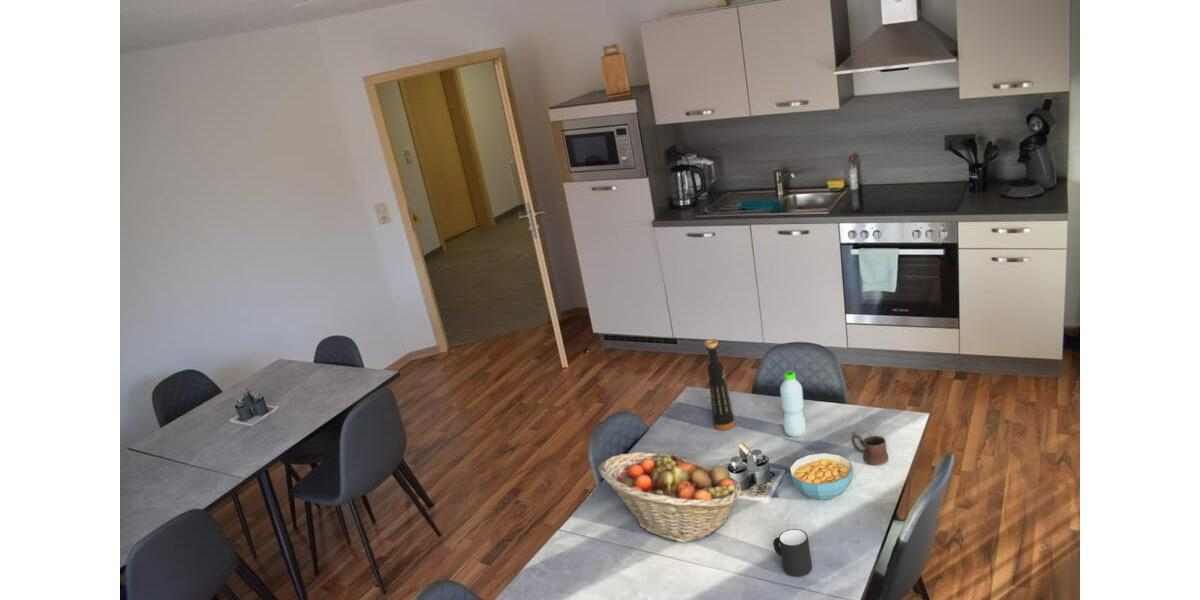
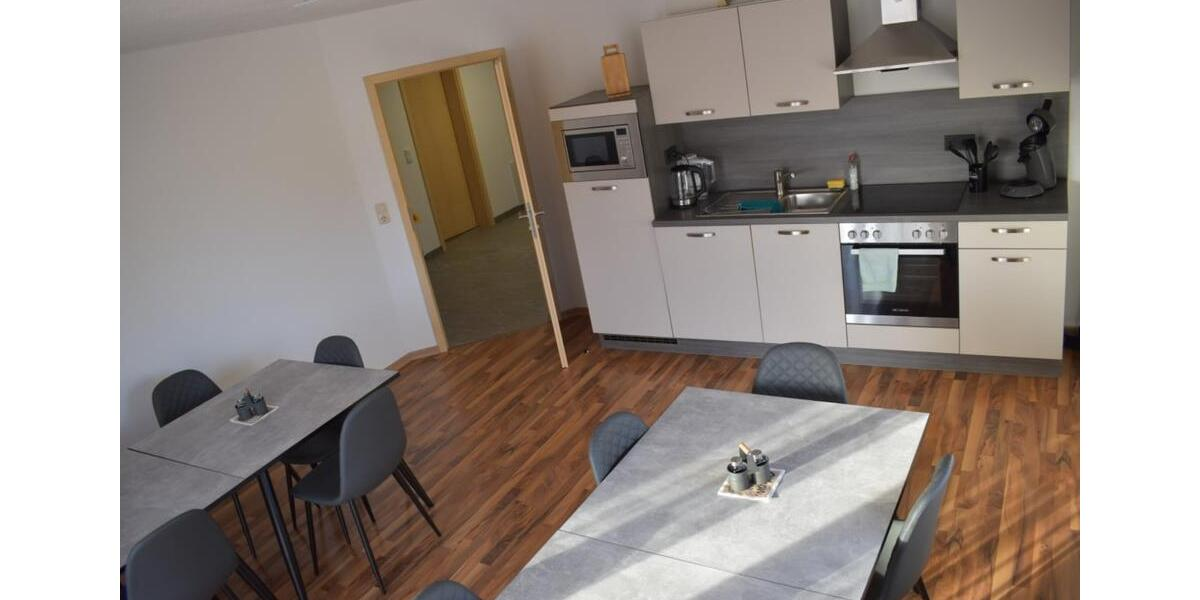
- mug [772,528,813,578]
- bottle [703,338,736,431]
- mug [850,431,889,466]
- cereal bowl [789,452,854,501]
- fruit basket [598,451,743,544]
- water bottle [779,371,807,438]
